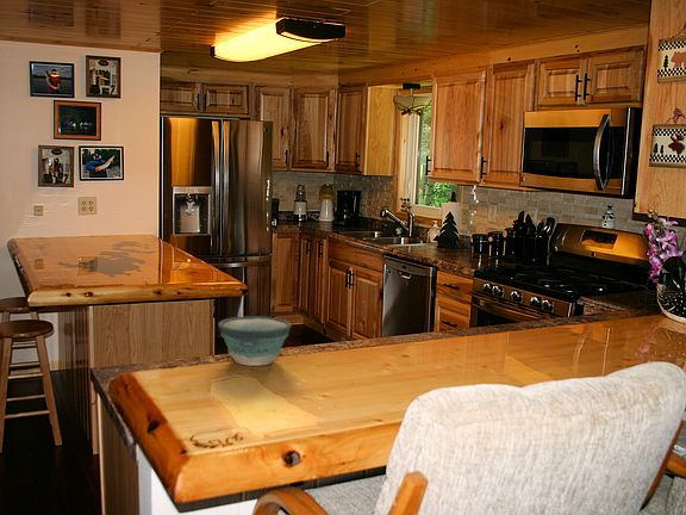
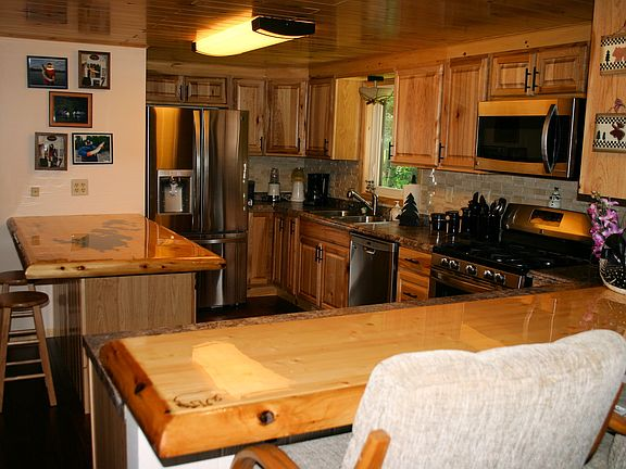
- bowl [217,315,293,367]
